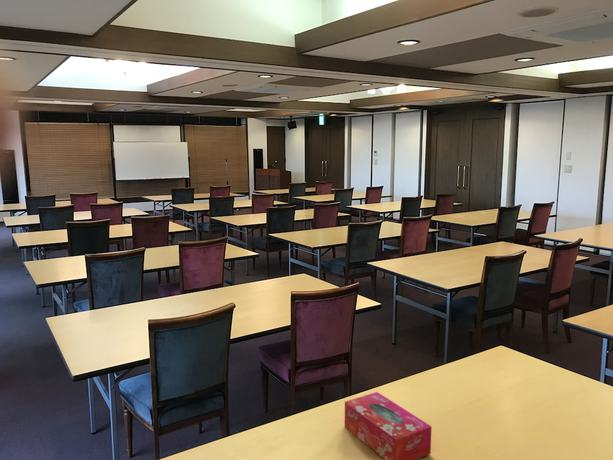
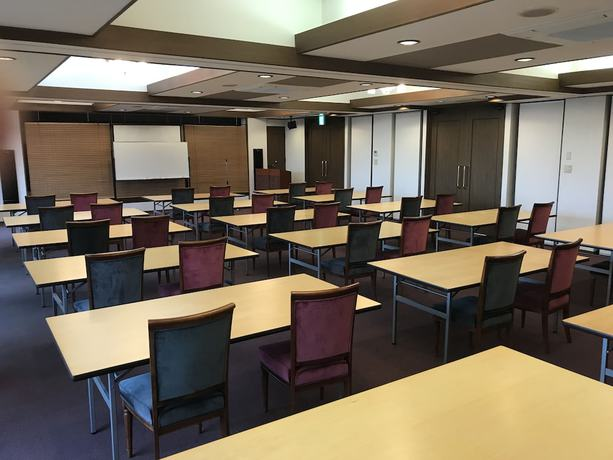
- tissue box [344,391,432,460]
